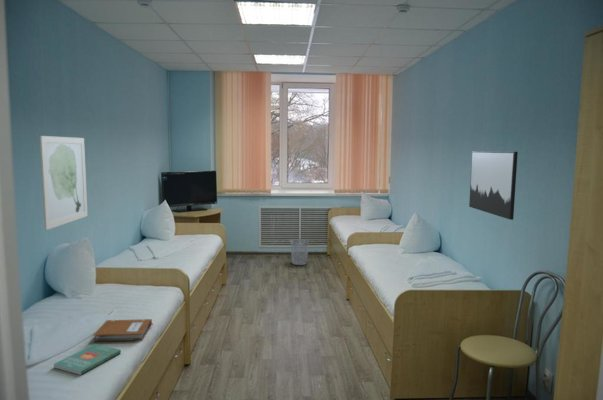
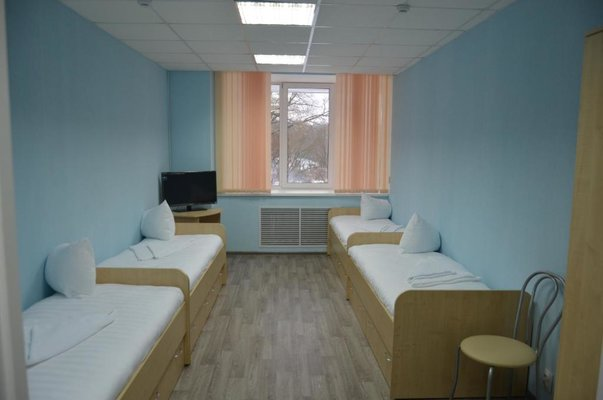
- wastebasket [290,238,310,266]
- wall art [38,135,89,231]
- wall art [468,150,519,221]
- book [53,343,122,376]
- notebook [92,318,154,343]
